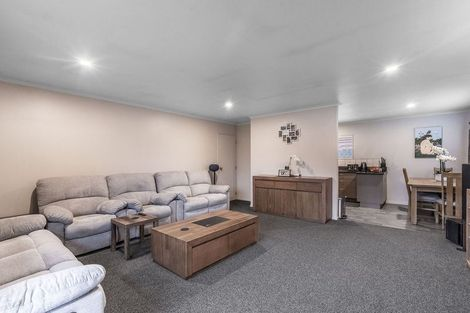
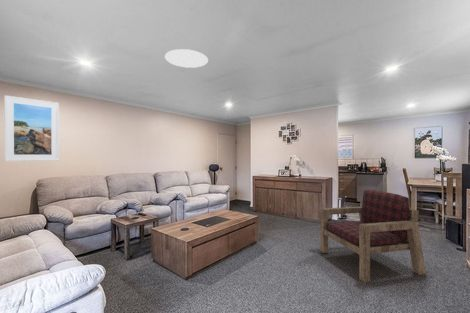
+ ceiling light [164,48,209,69]
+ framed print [3,94,60,162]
+ armchair [319,189,427,283]
